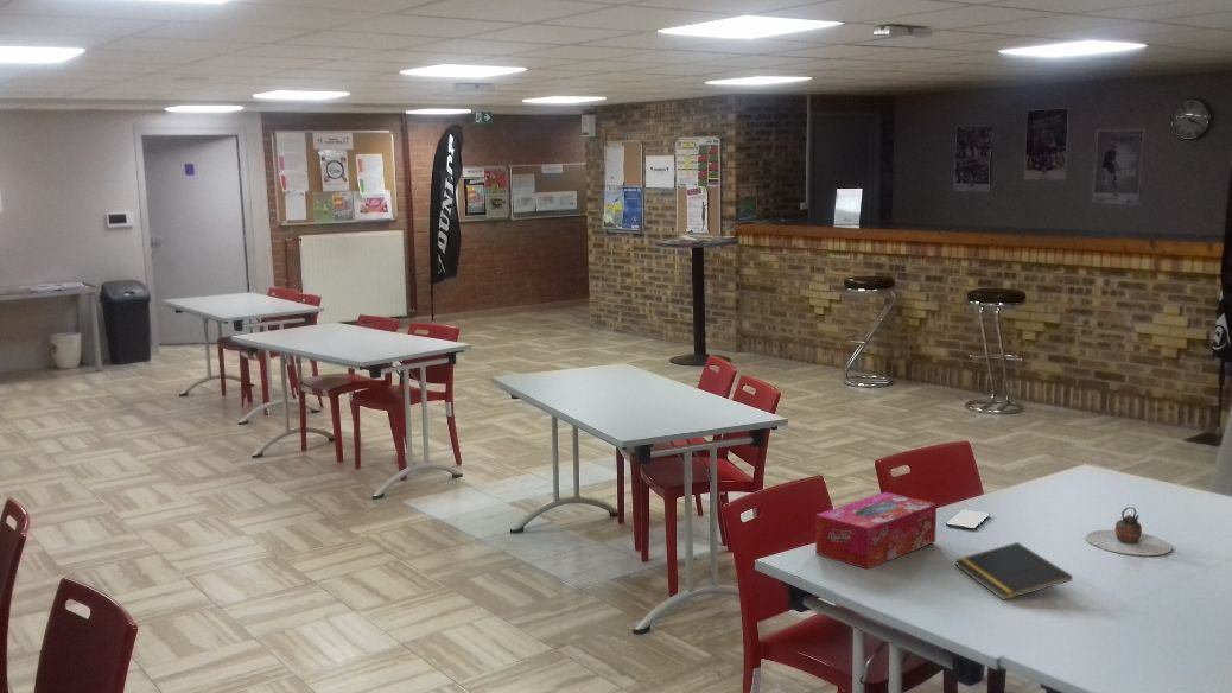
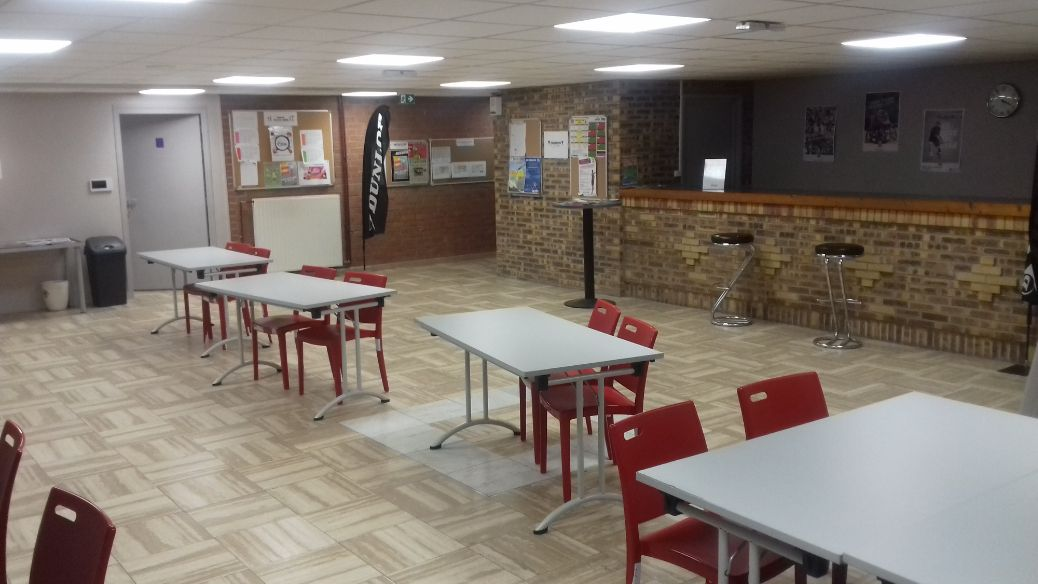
- teapot [1085,506,1173,557]
- notepad [953,541,1073,602]
- tissue box [814,491,938,570]
- smartphone [945,509,991,530]
